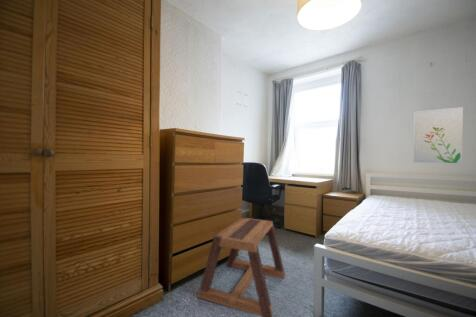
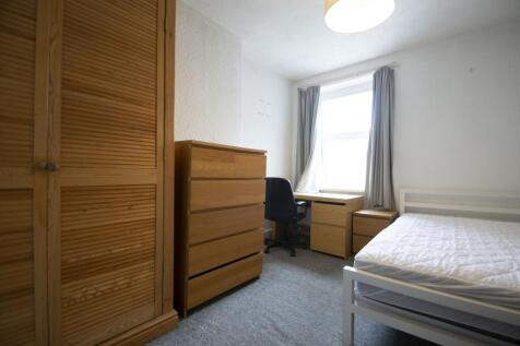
- wall art [412,106,464,164]
- stool [196,216,286,317]
